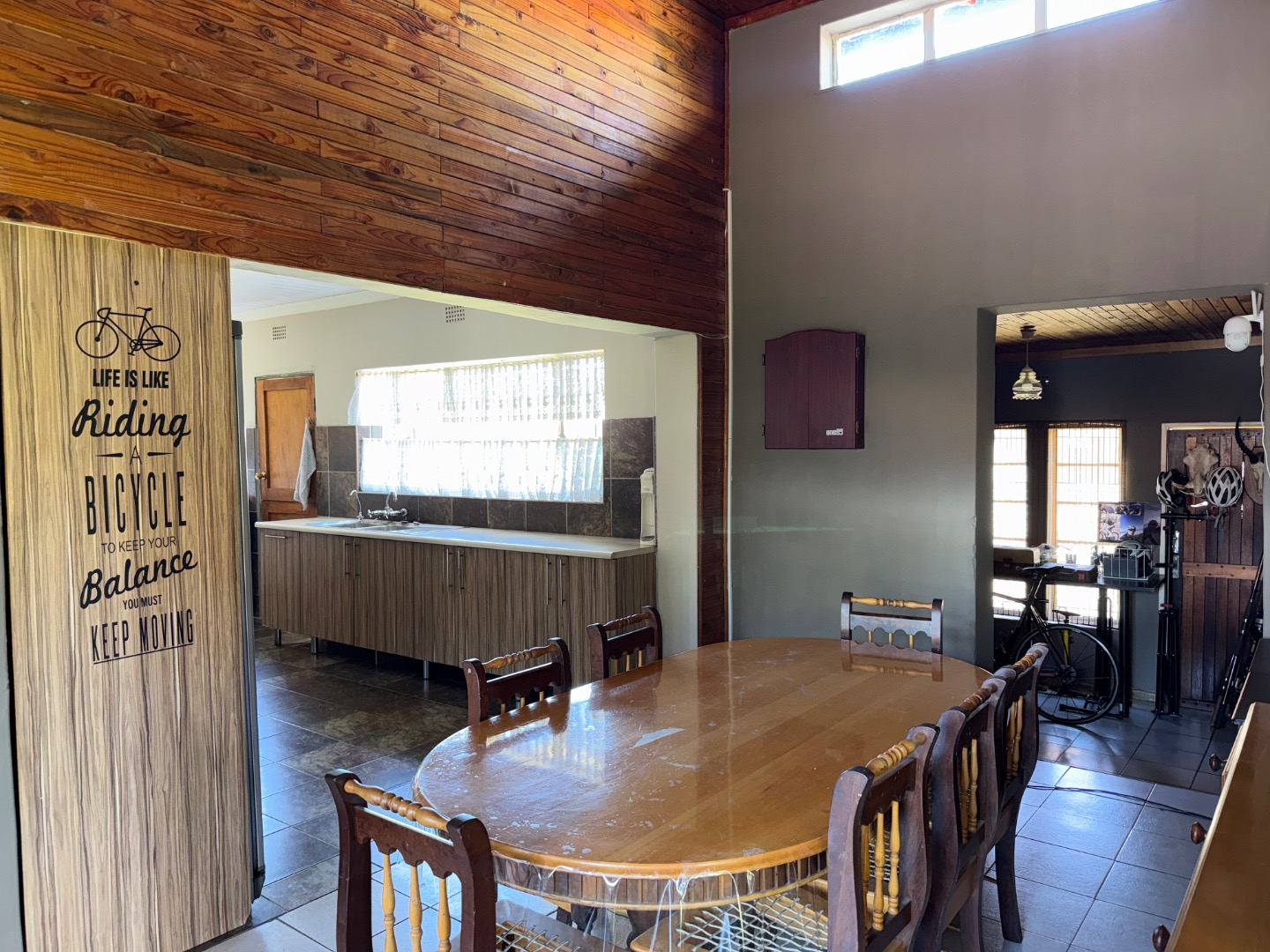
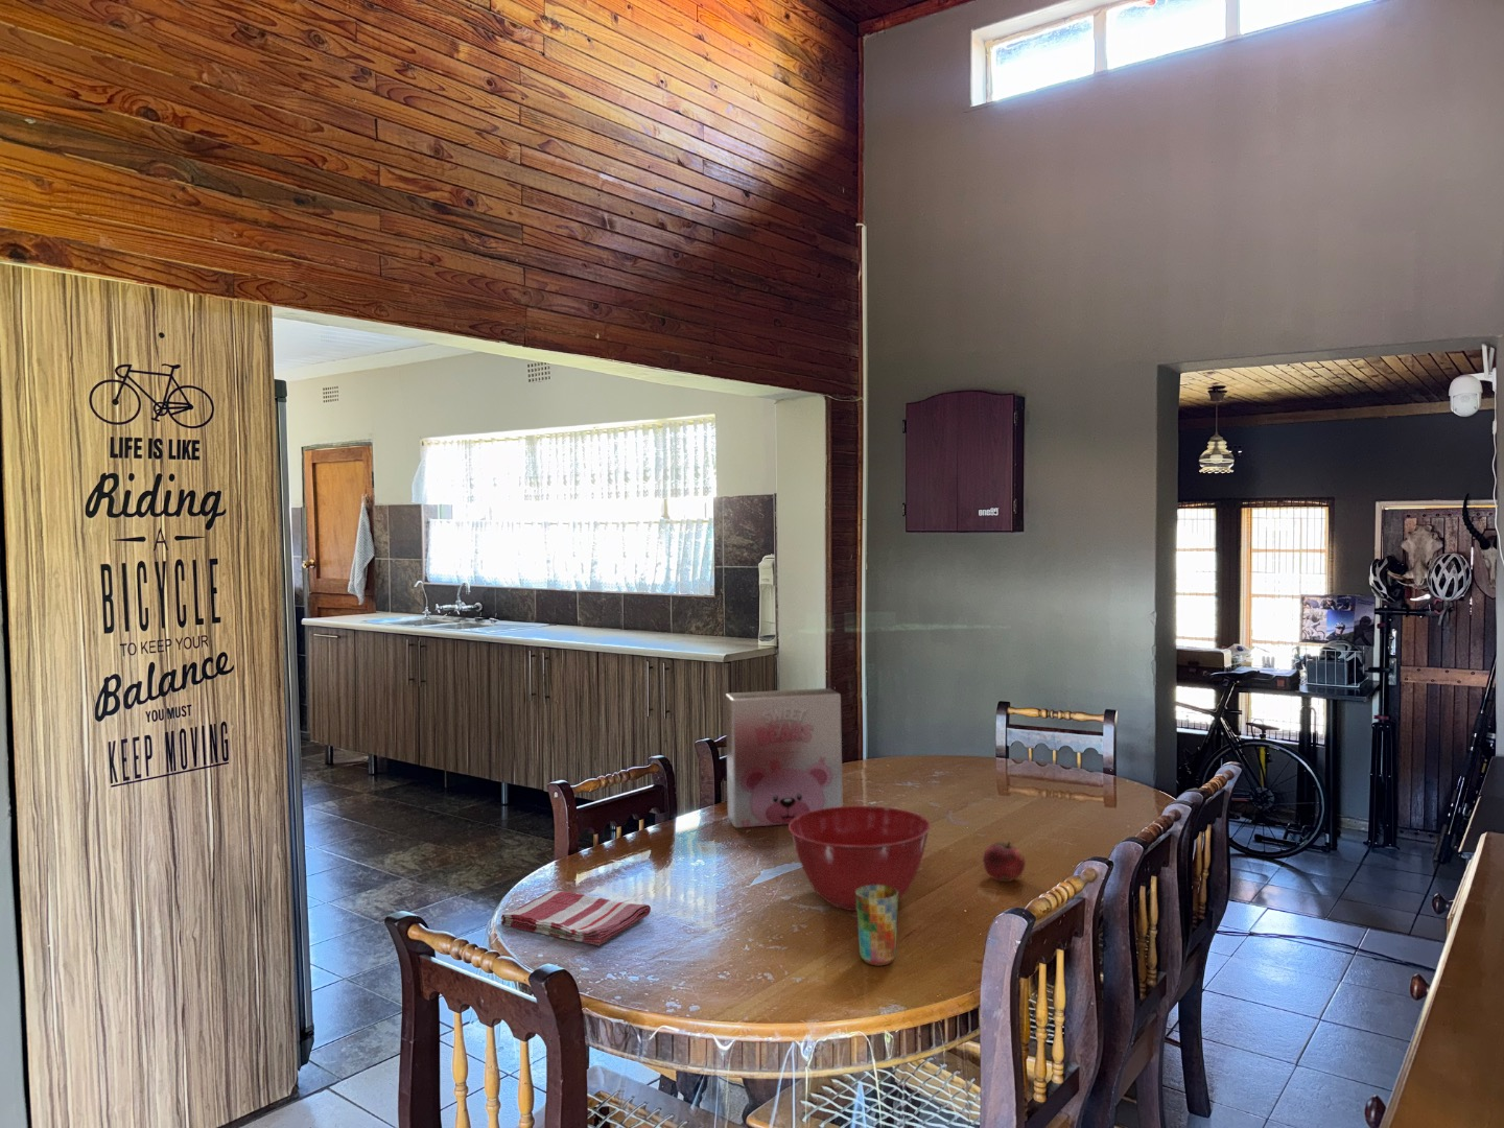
+ dish towel [500,890,651,947]
+ mixing bowl [788,806,932,912]
+ cup [855,885,899,967]
+ fruit [982,841,1026,883]
+ cereal box [725,687,843,829]
